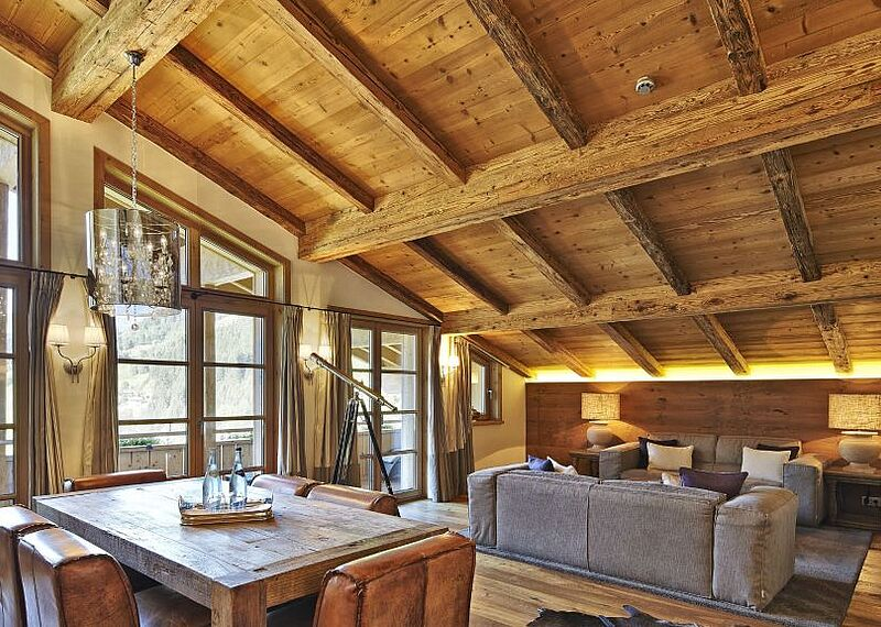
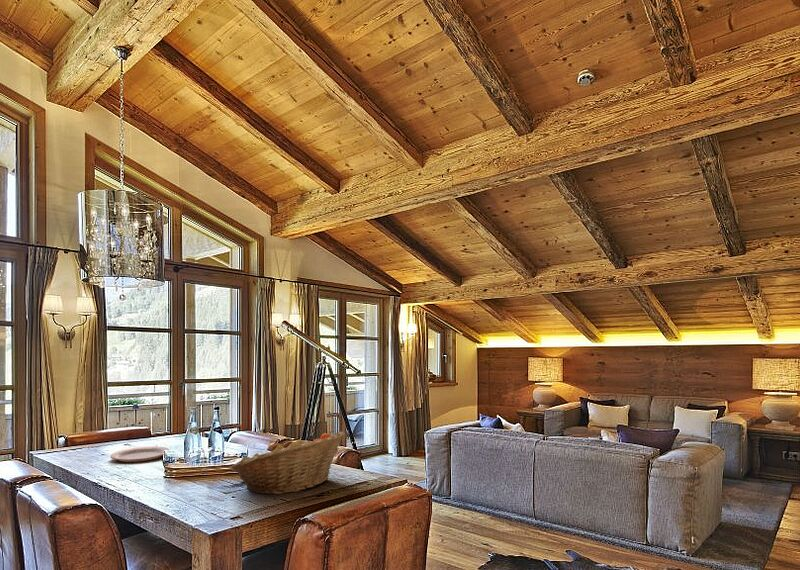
+ fruit basket [230,430,346,495]
+ plate [109,445,170,463]
